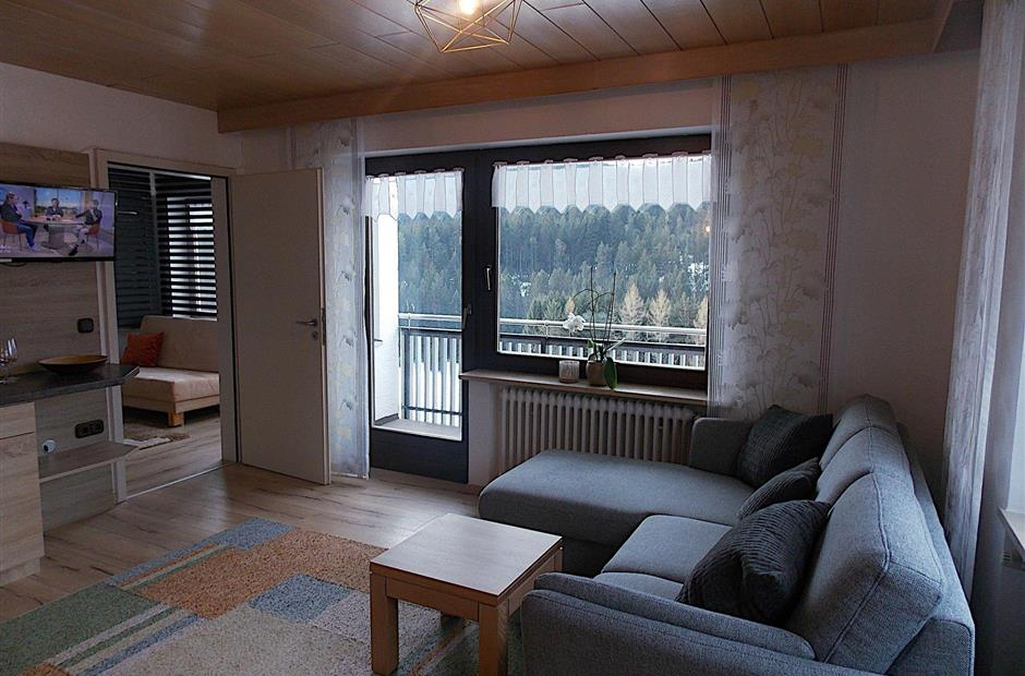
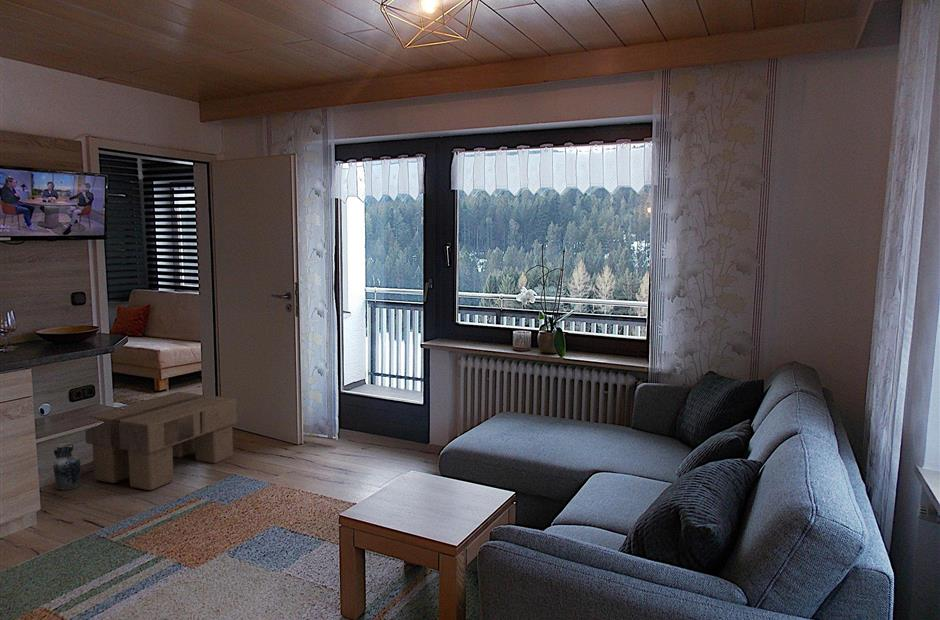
+ ceramic jug [52,442,82,491]
+ footstool [84,391,238,491]
